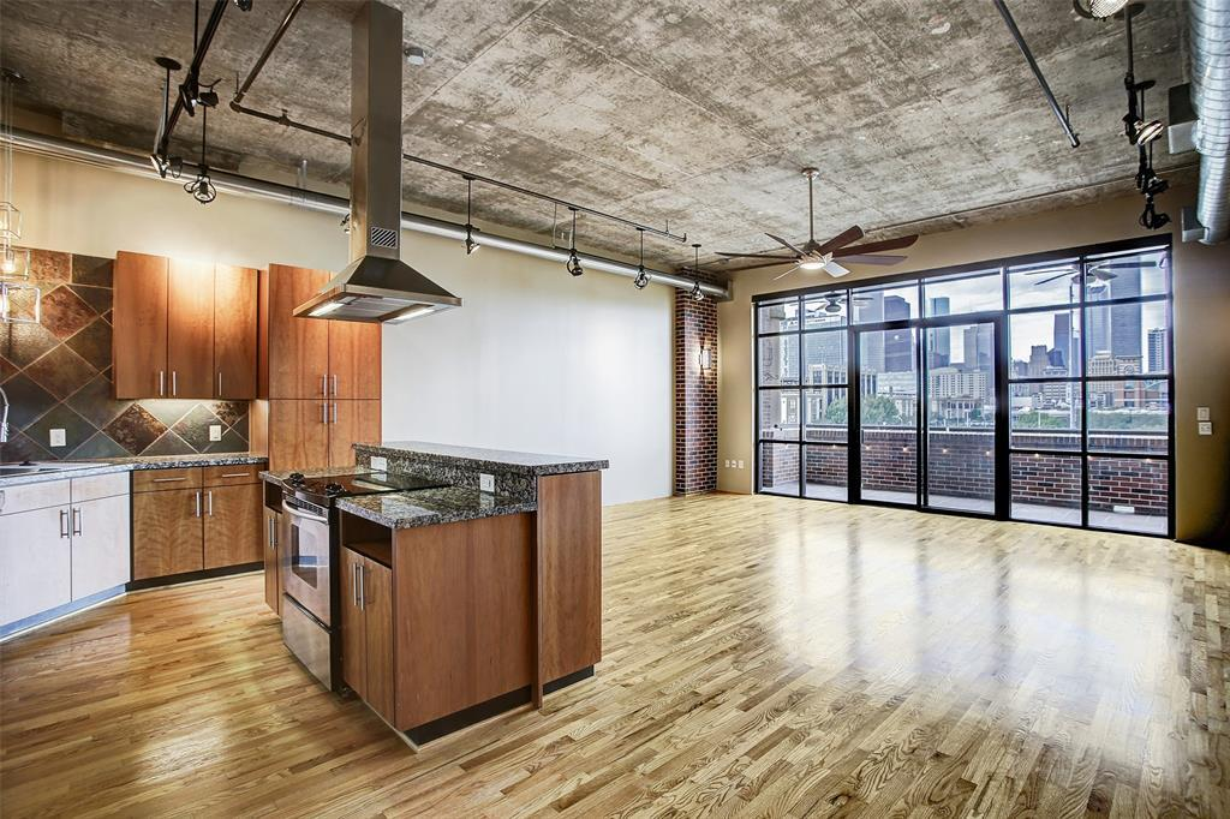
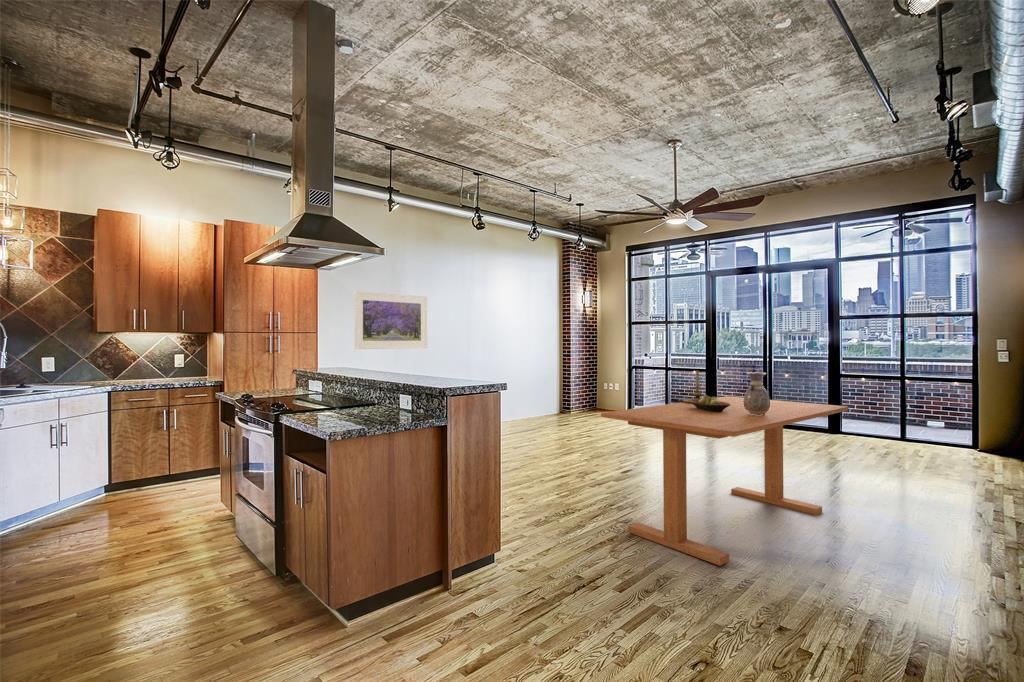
+ vase [743,372,771,416]
+ fruit bowl [689,394,731,412]
+ dining table [600,395,850,567]
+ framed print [354,290,428,350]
+ candle holder [682,369,703,403]
